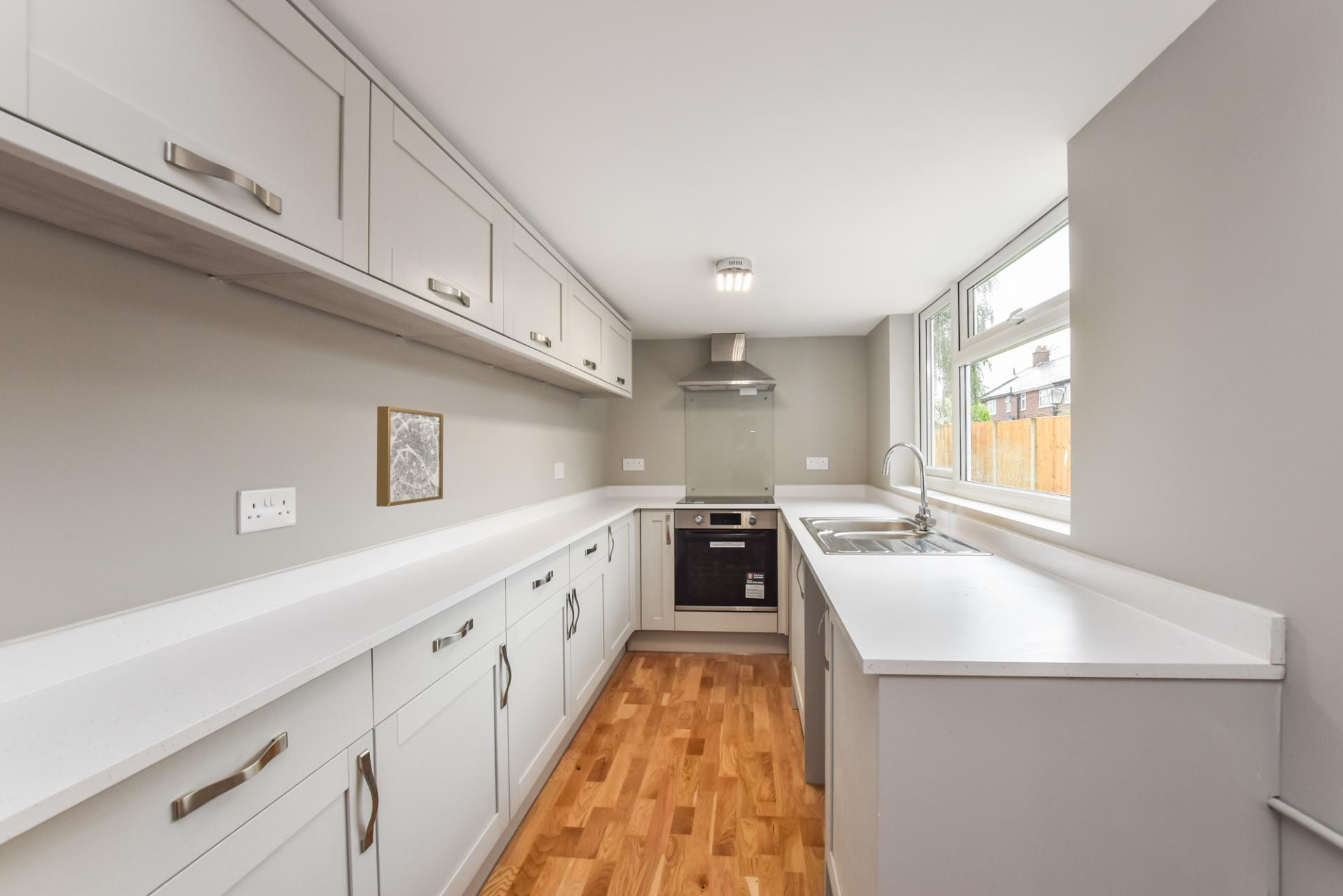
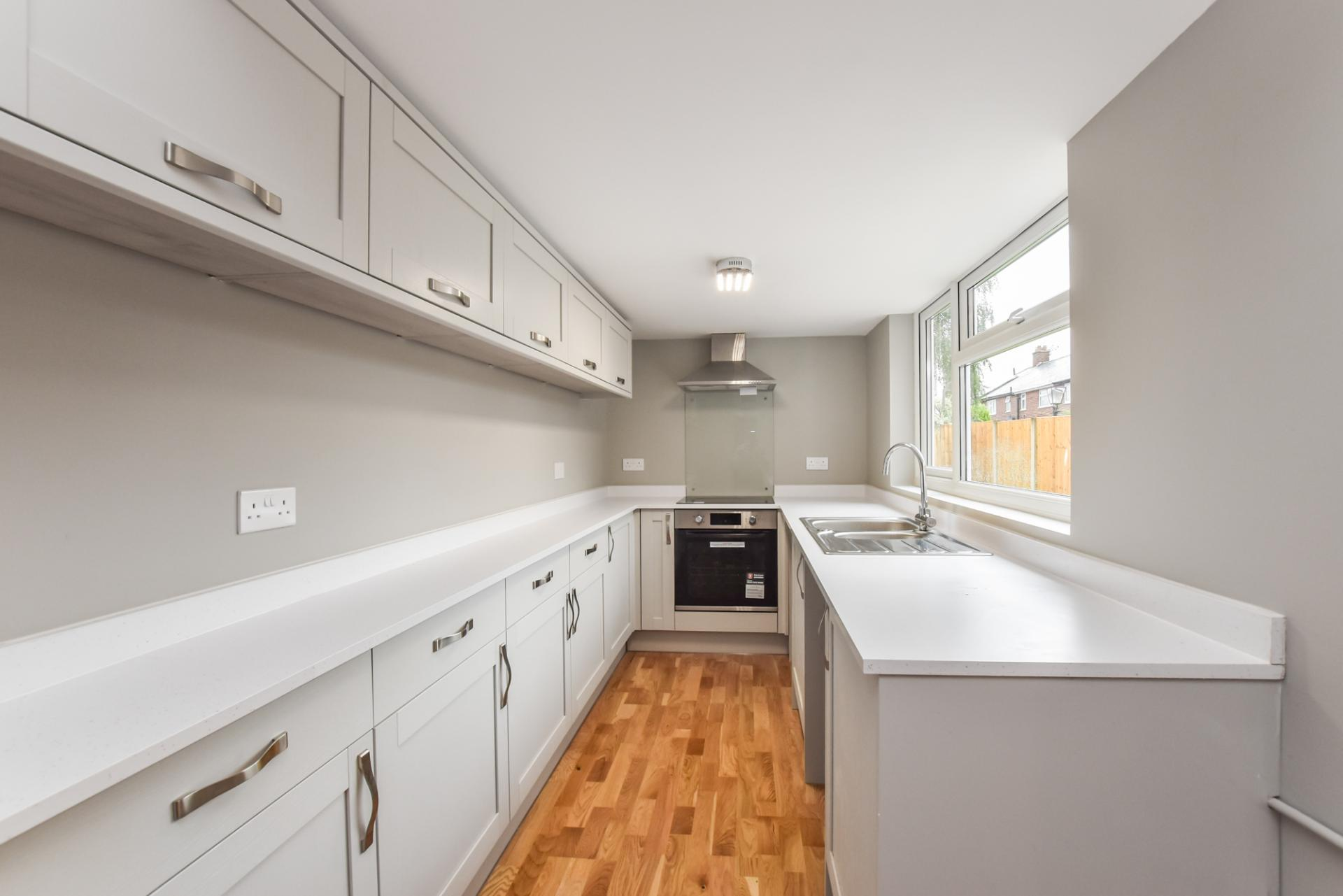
- wall art [376,406,444,507]
